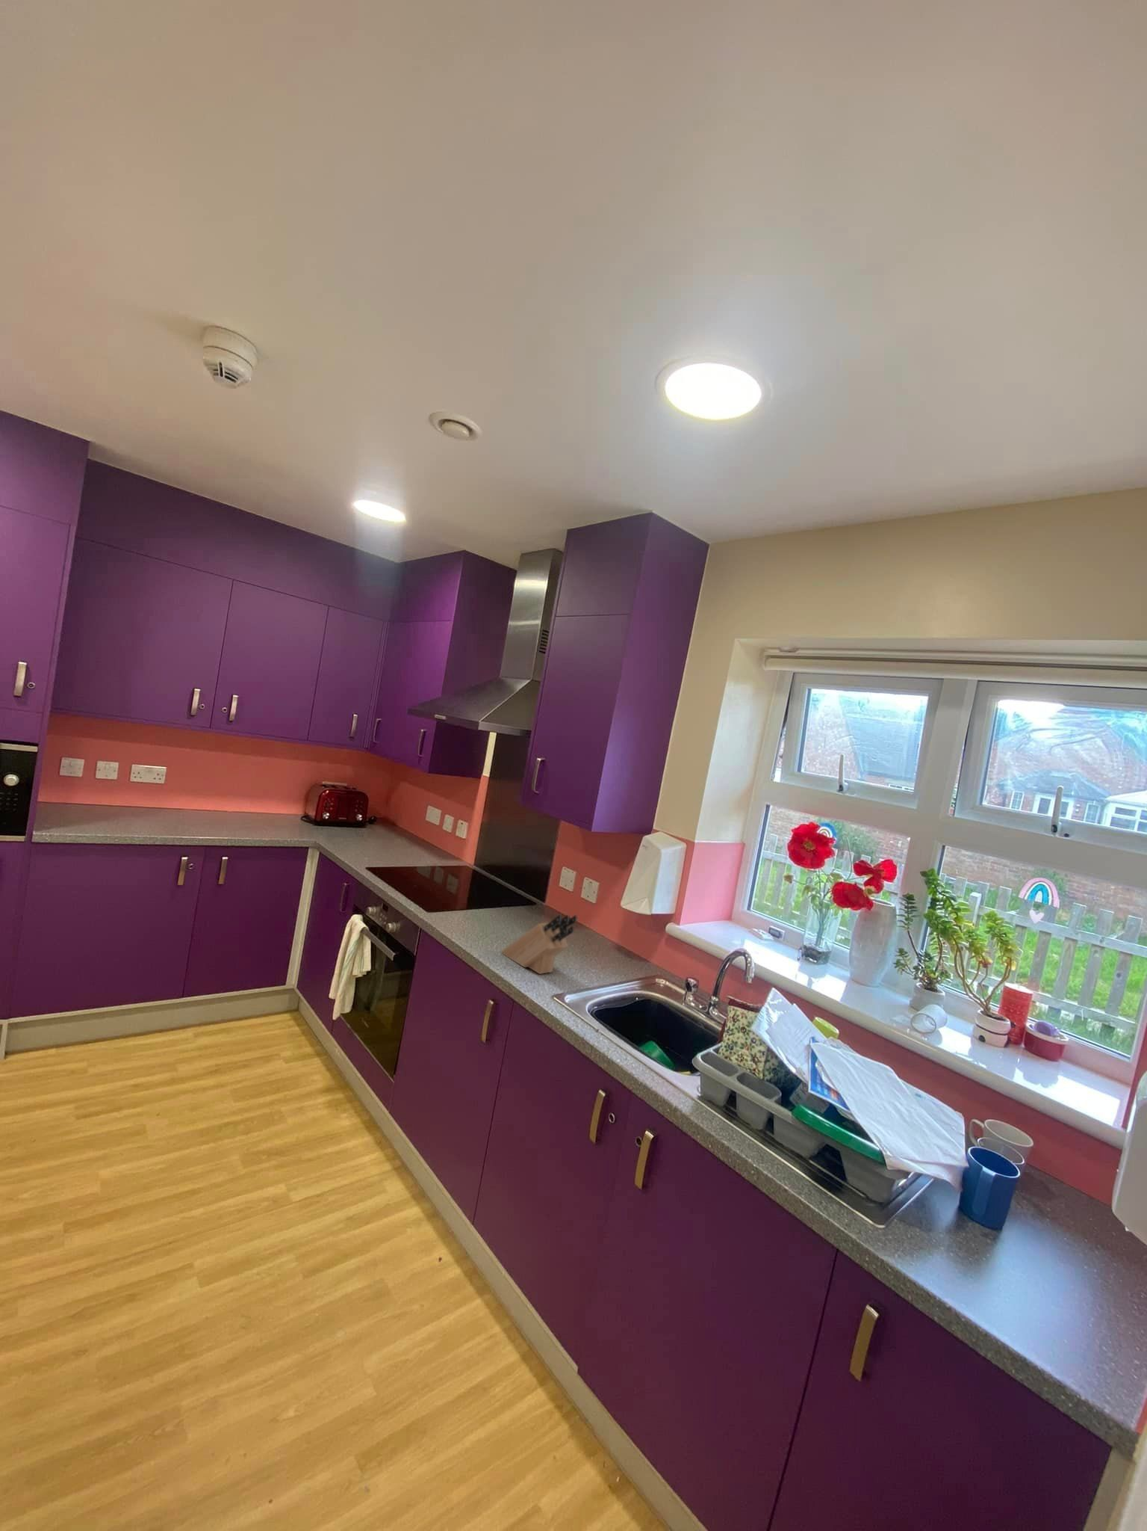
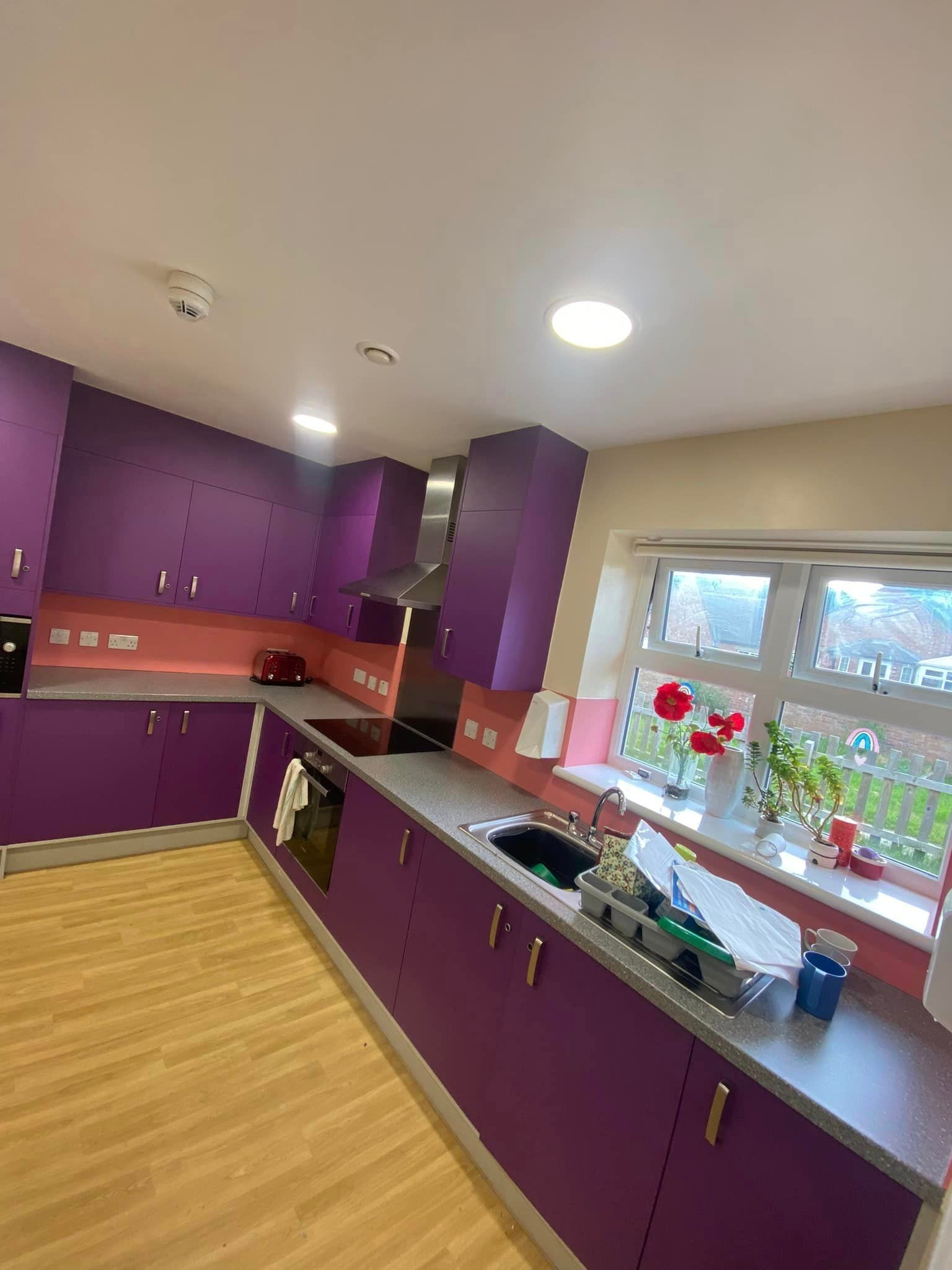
- knife block [501,914,578,975]
